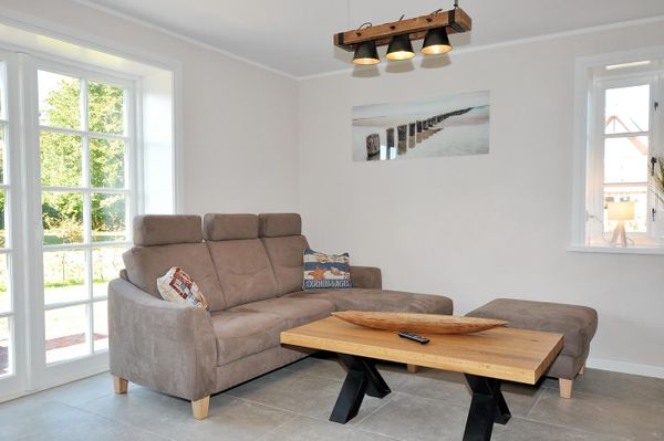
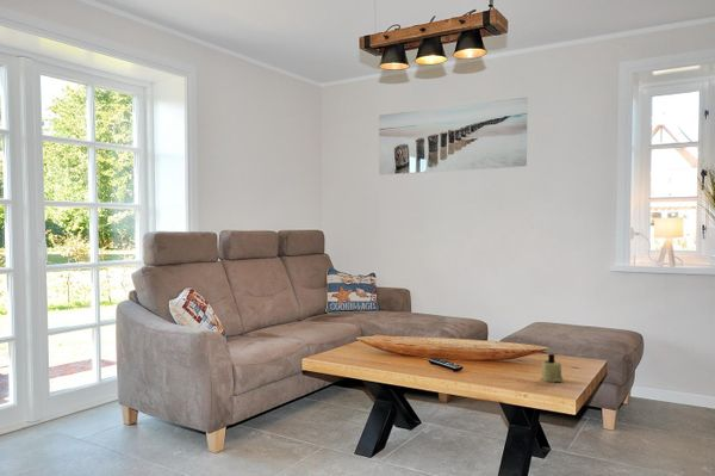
+ candle [540,353,565,383]
